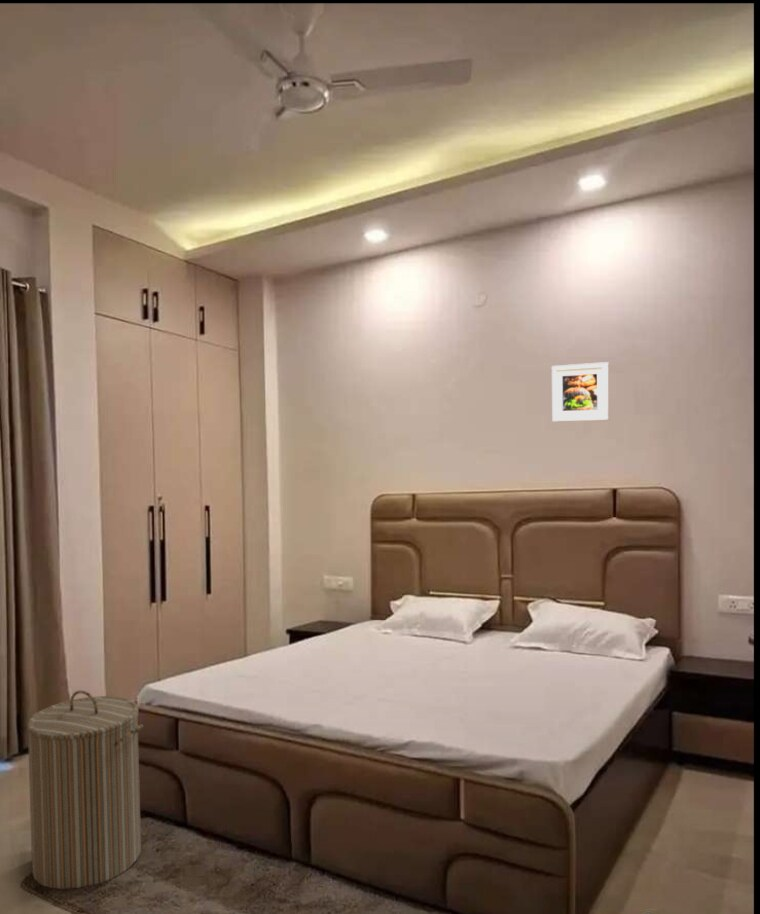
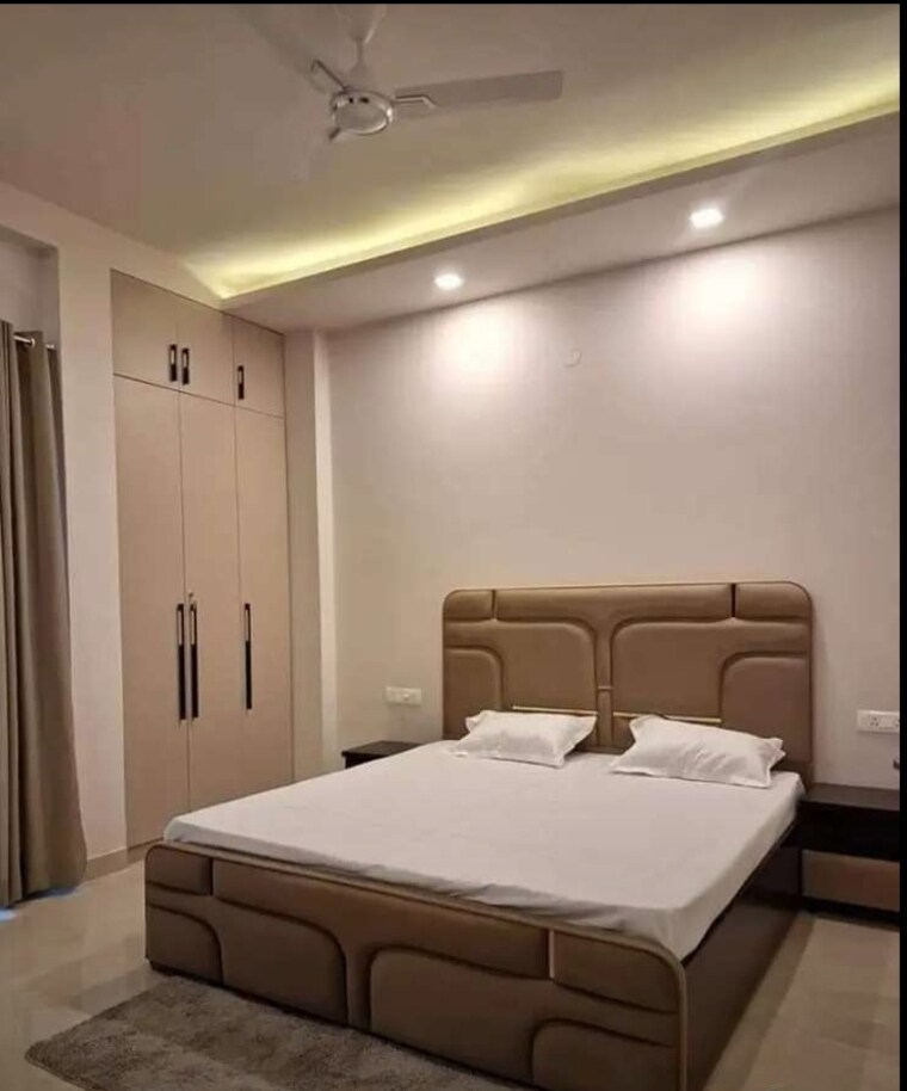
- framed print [551,361,610,423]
- laundry hamper [26,690,144,890]
